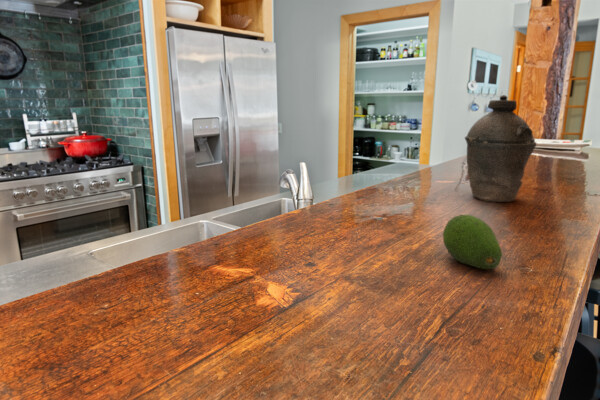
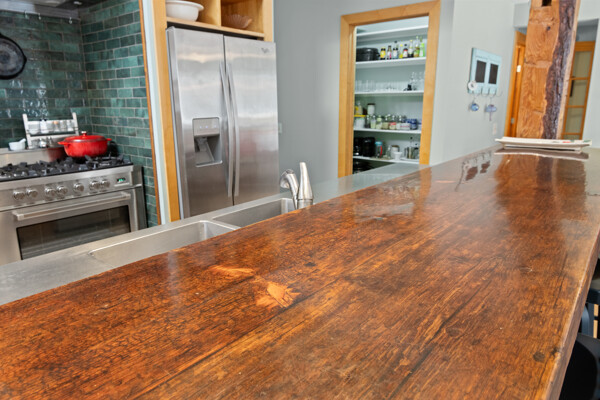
- fruit [442,214,503,270]
- kettle [464,94,537,203]
